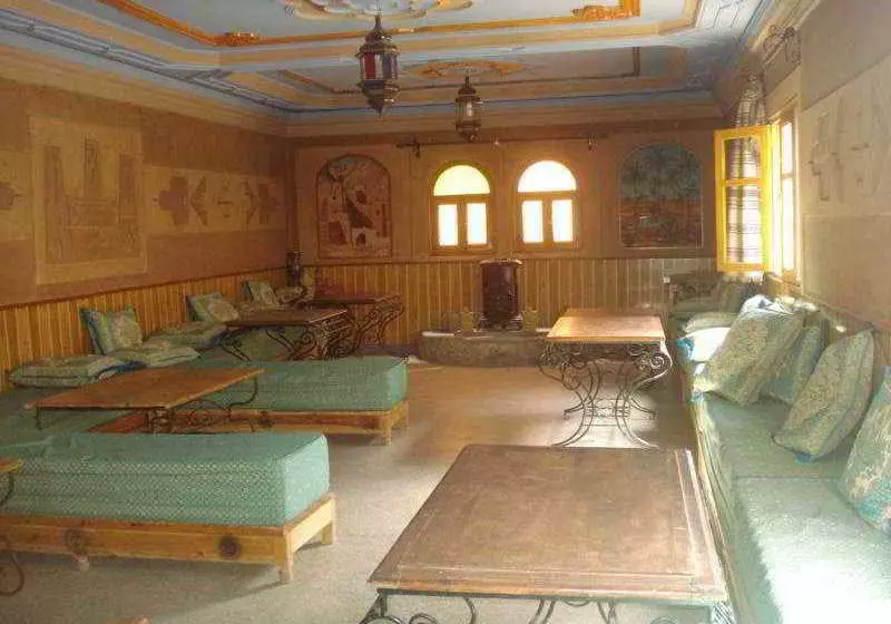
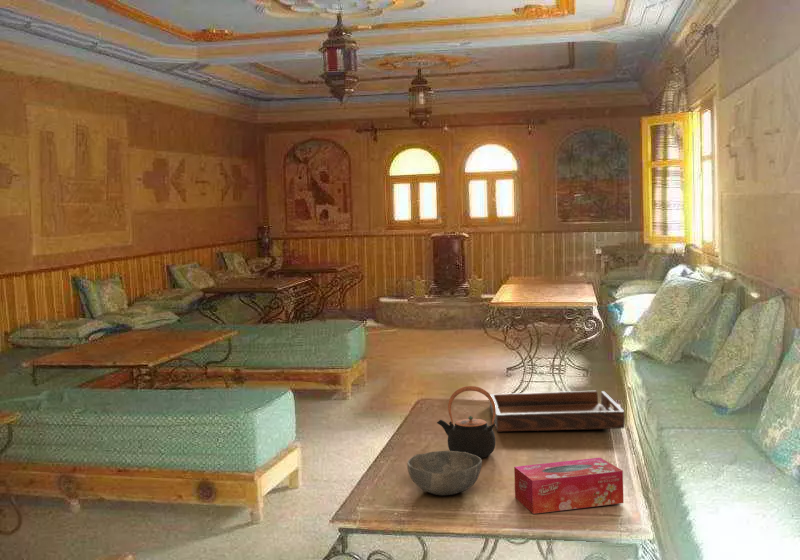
+ bowl [406,450,483,496]
+ tissue box [513,457,625,515]
+ serving tray [489,390,626,432]
+ teapot [436,385,496,459]
